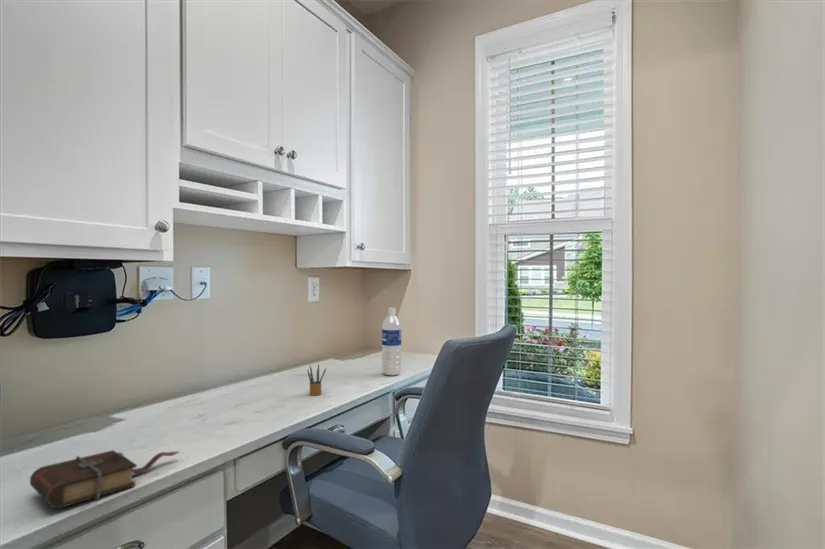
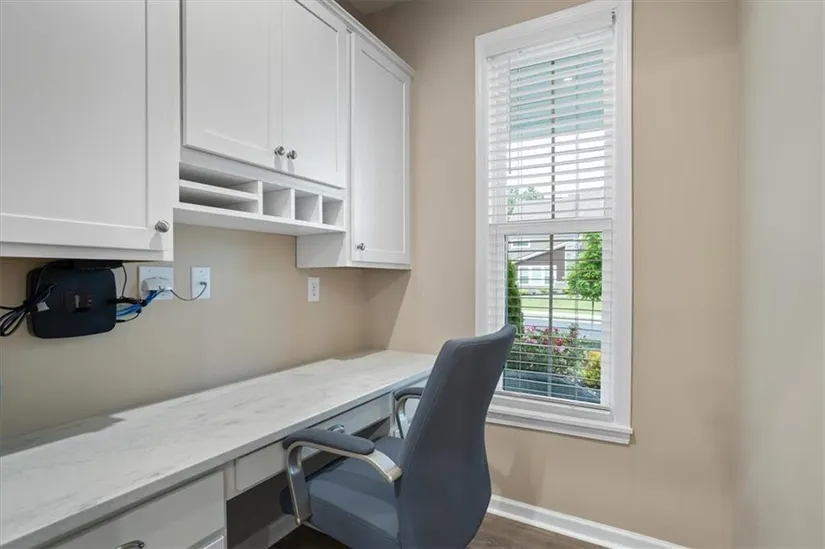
- water bottle [381,307,402,377]
- pencil box [306,363,327,397]
- book [29,449,180,509]
